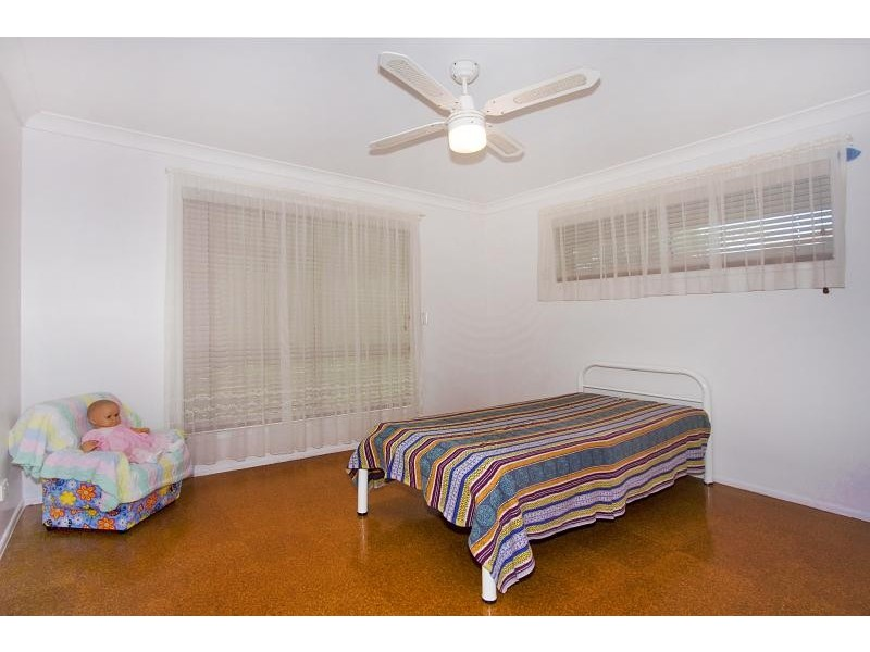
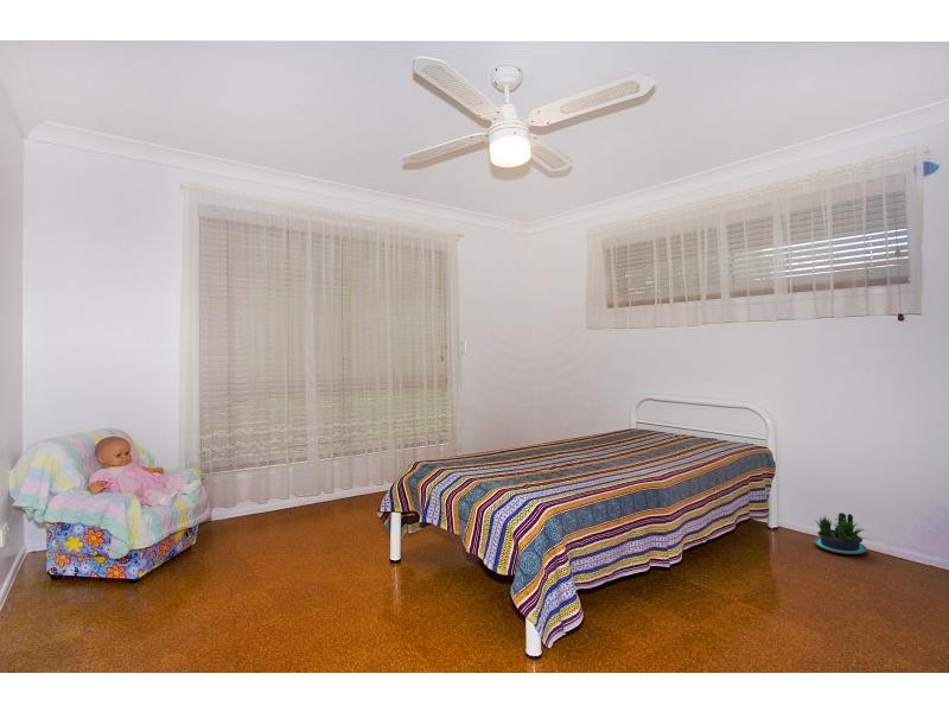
+ potted plant [813,511,872,555]
